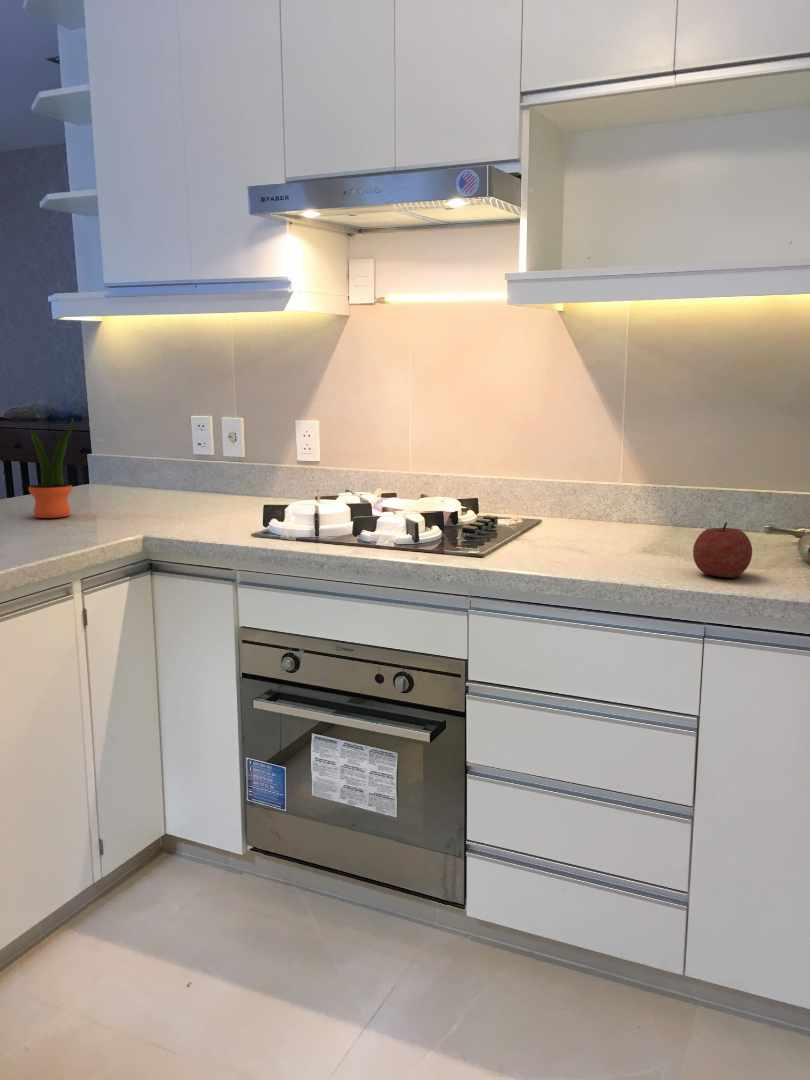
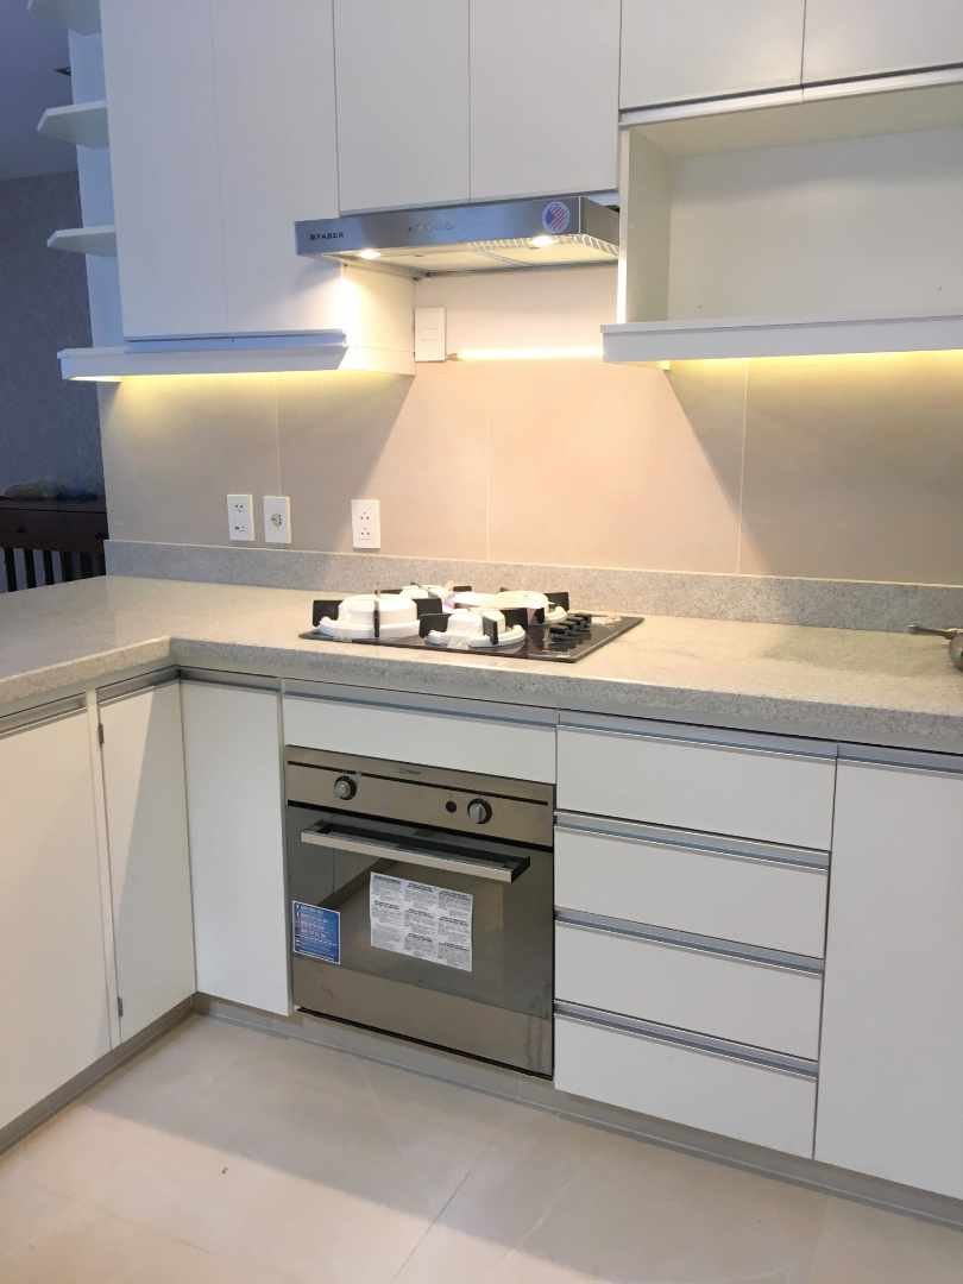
- fruit [692,521,753,579]
- potted plant [27,418,74,519]
